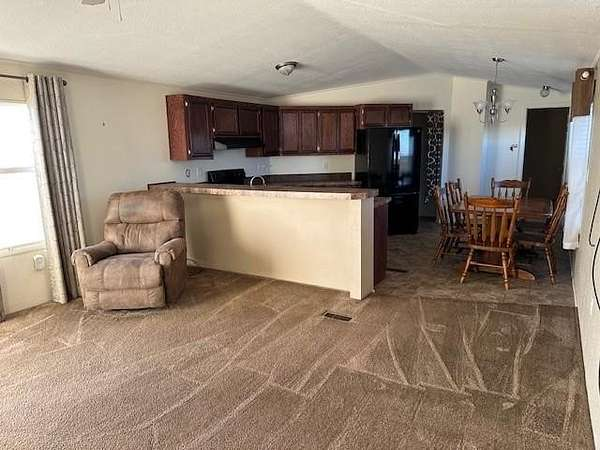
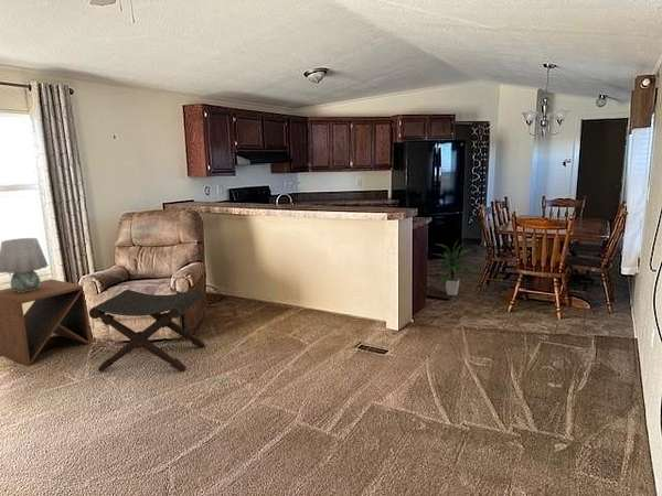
+ side table [0,278,93,367]
+ table lamp [0,237,50,292]
+ indoor plant [430,239,474,296]
+ footstool [88,288,206,373]
